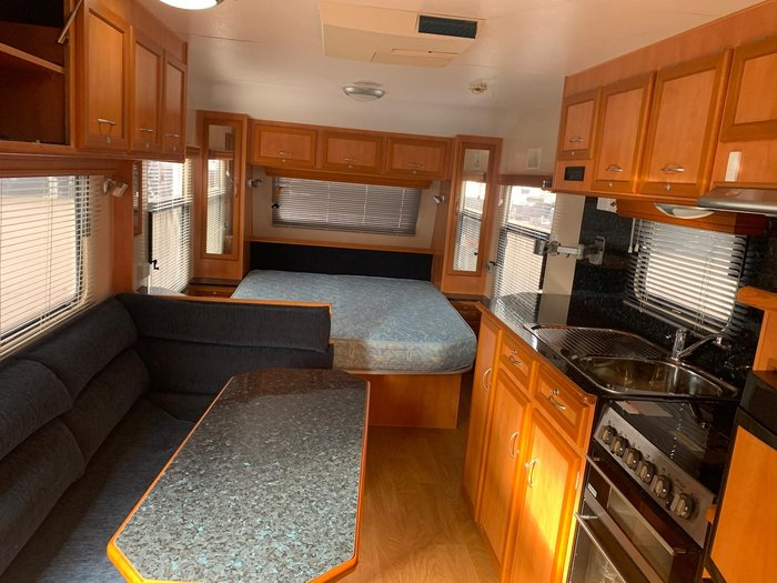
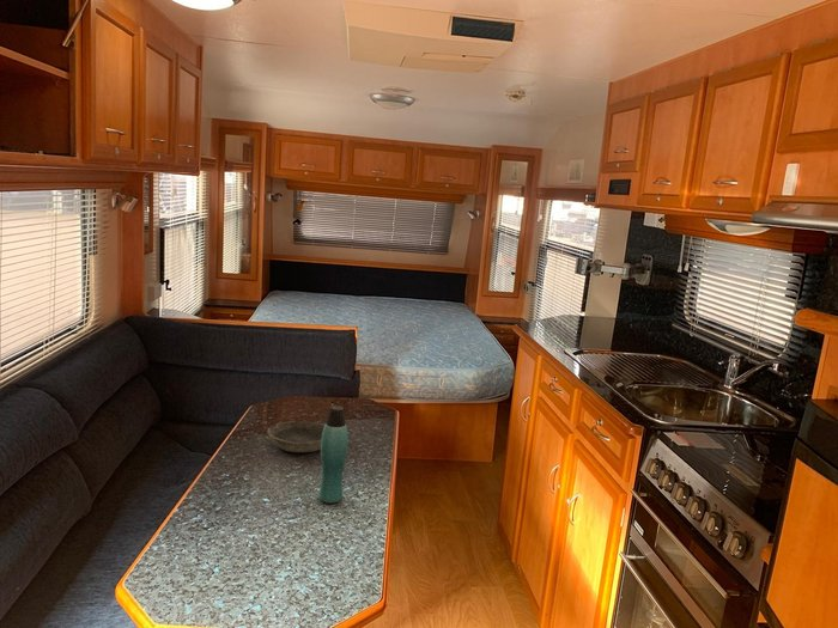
+ bottle [317,404,350,505]
+ bowl [267,420,326,453]
